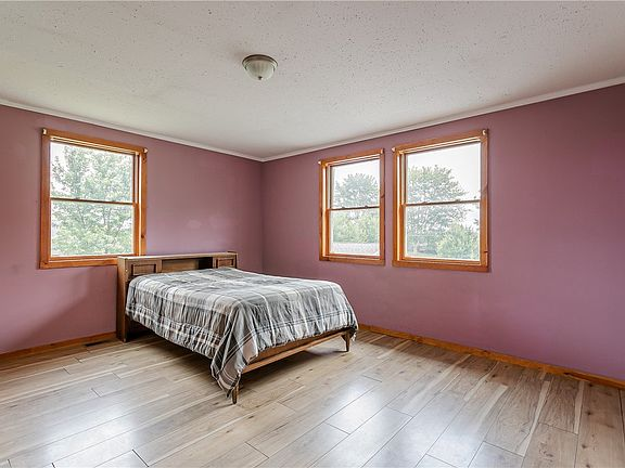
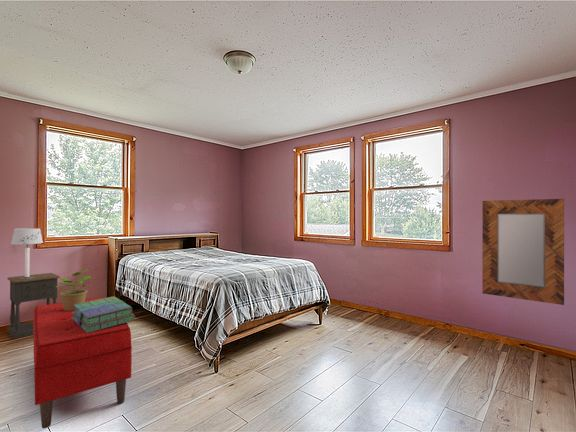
+ bench [32,296,133,429]
+ nightstand [6,272,61,340]
+ table lamp [10,227,44,279]
+ potted plant [56,268,95,311]
+ stack of books [71,295,136,333]
+ home mirror [481,198,565,306]
